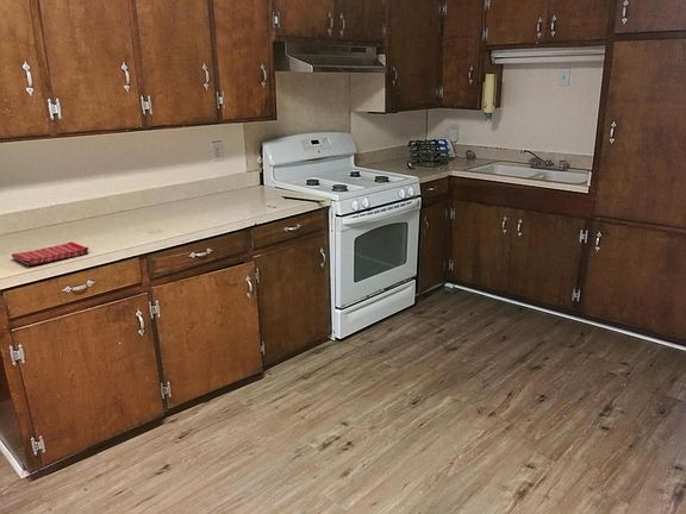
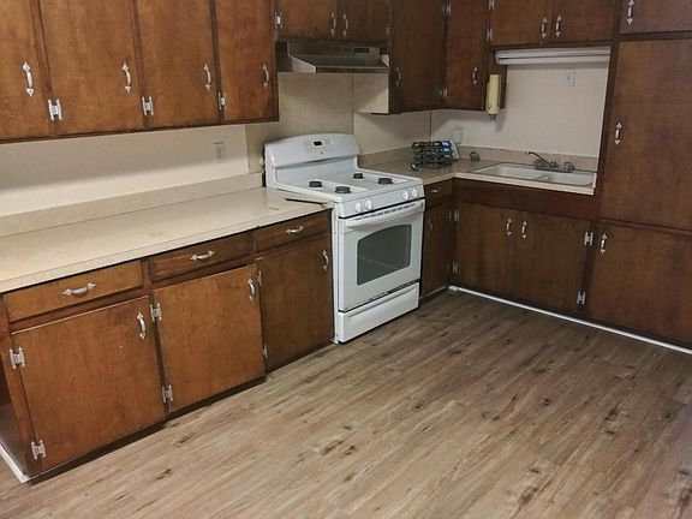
- dish towel [11,240,89,267]
